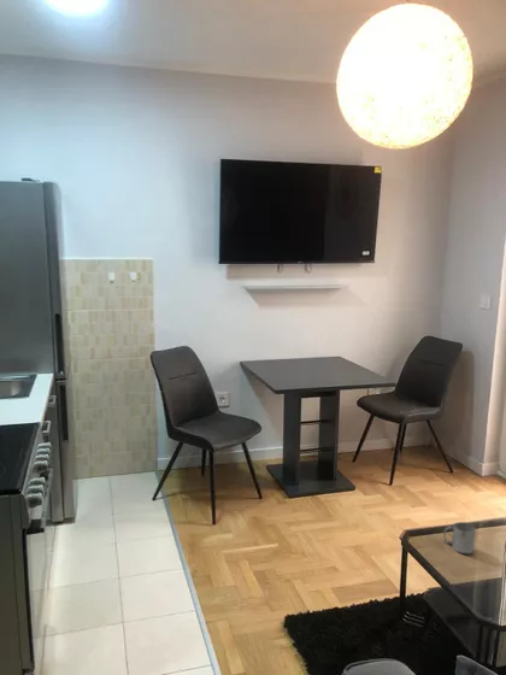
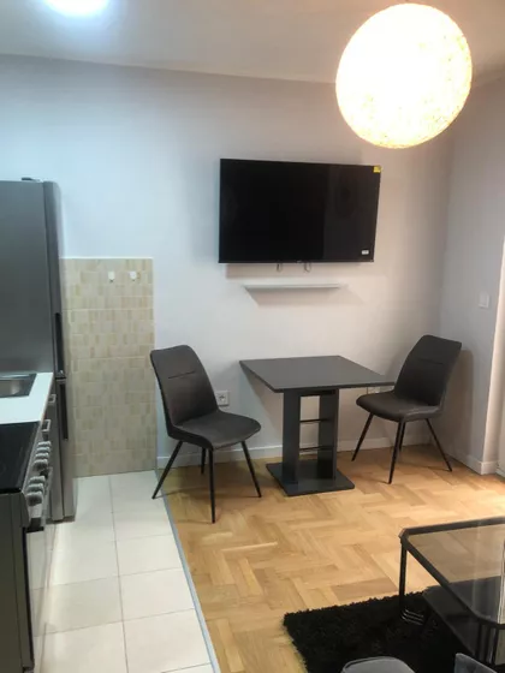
- mug [442,521,477,554]
